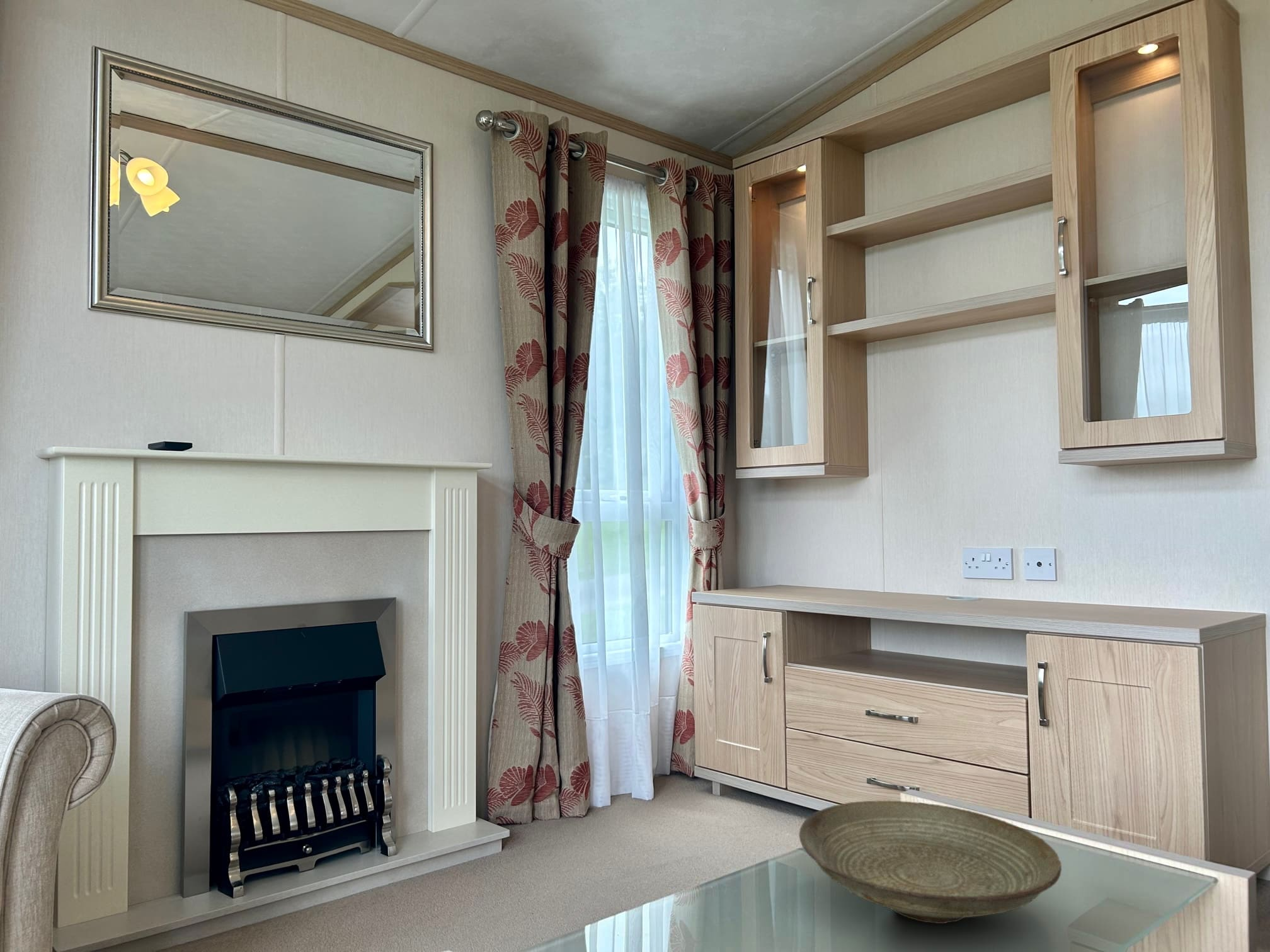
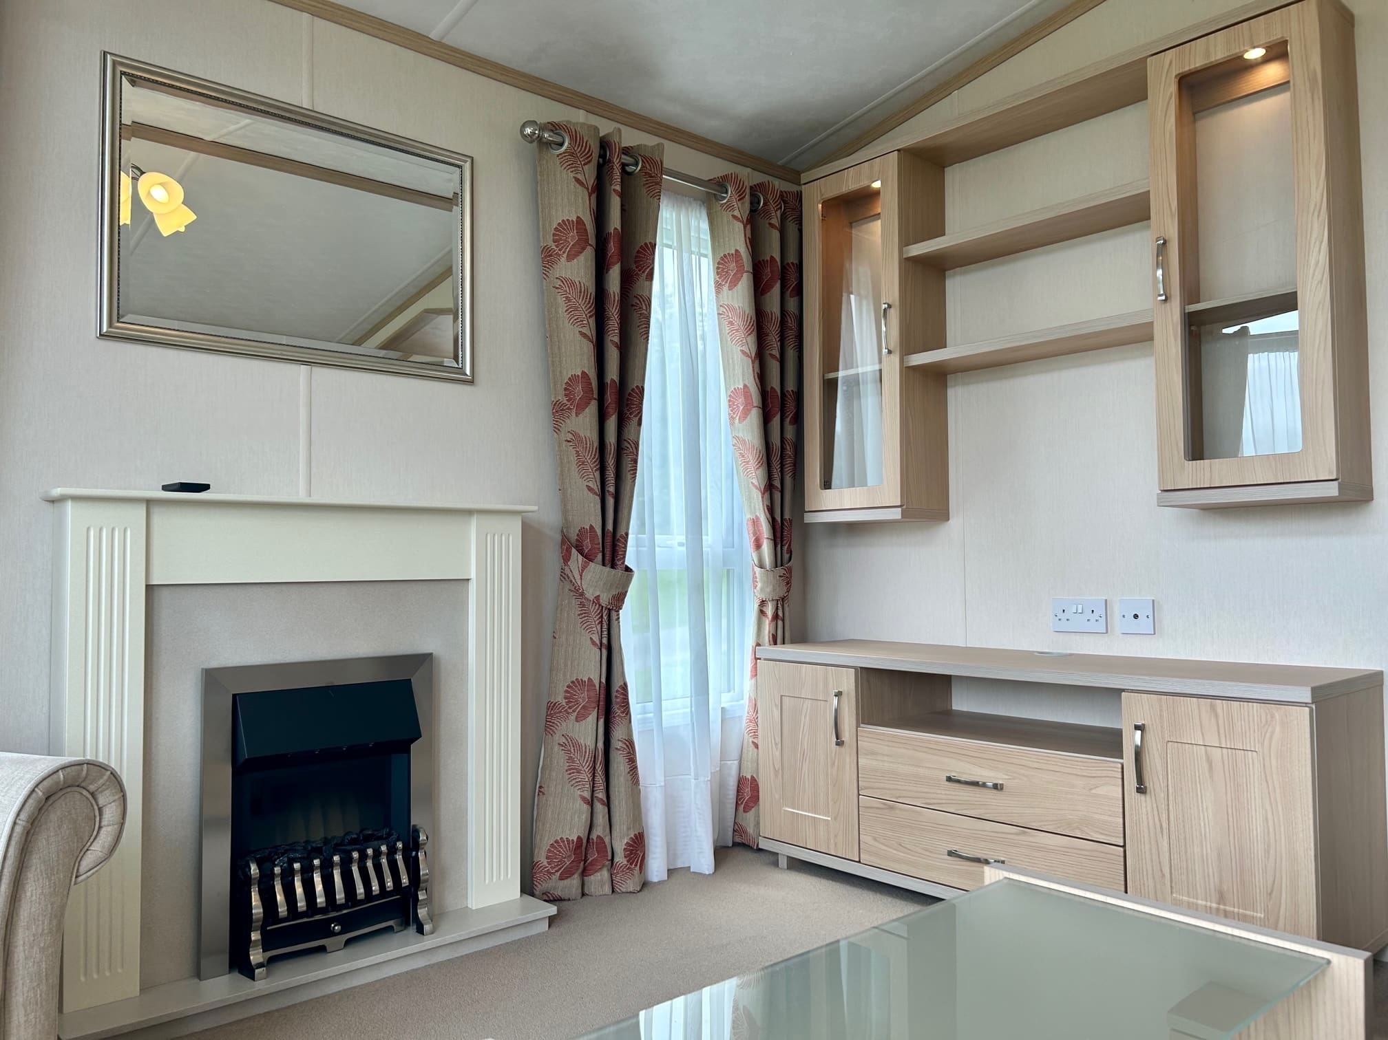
- decorative bowl [798,800,1062,924]
